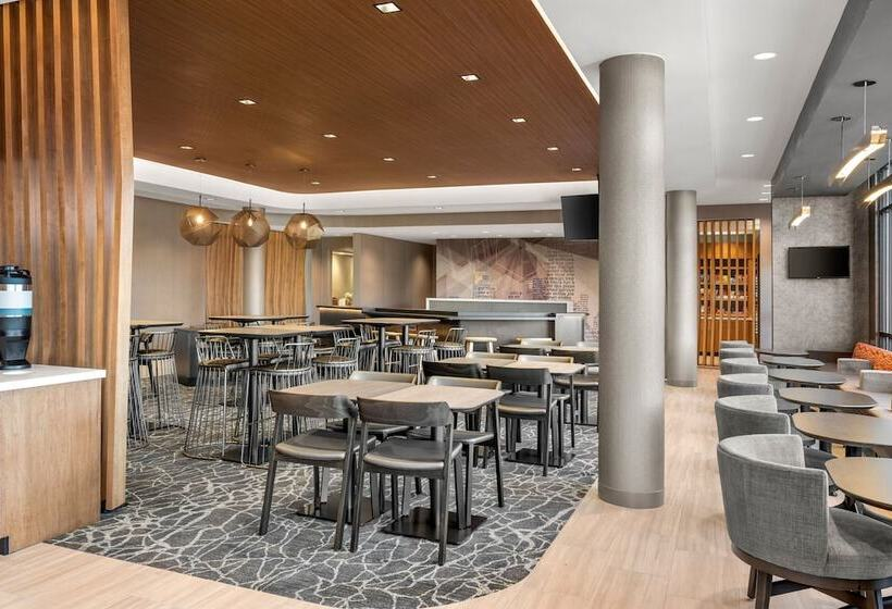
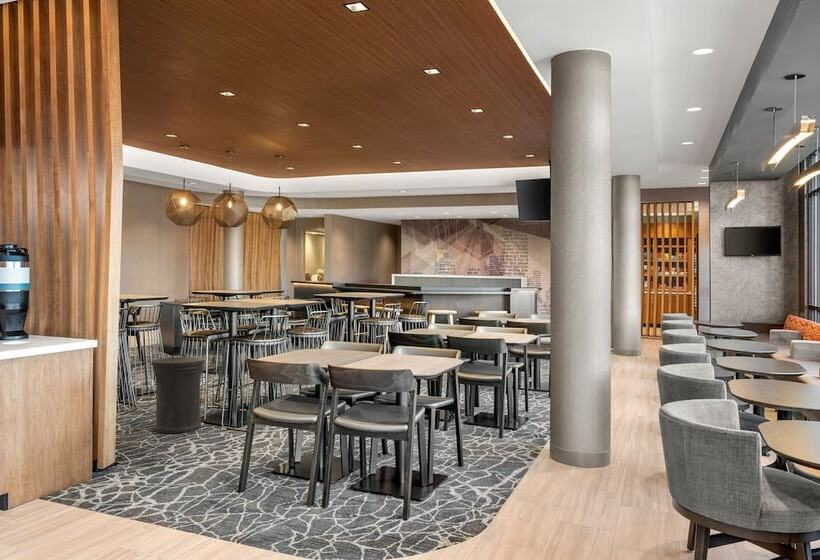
+ trash can [150,353,206,434]
